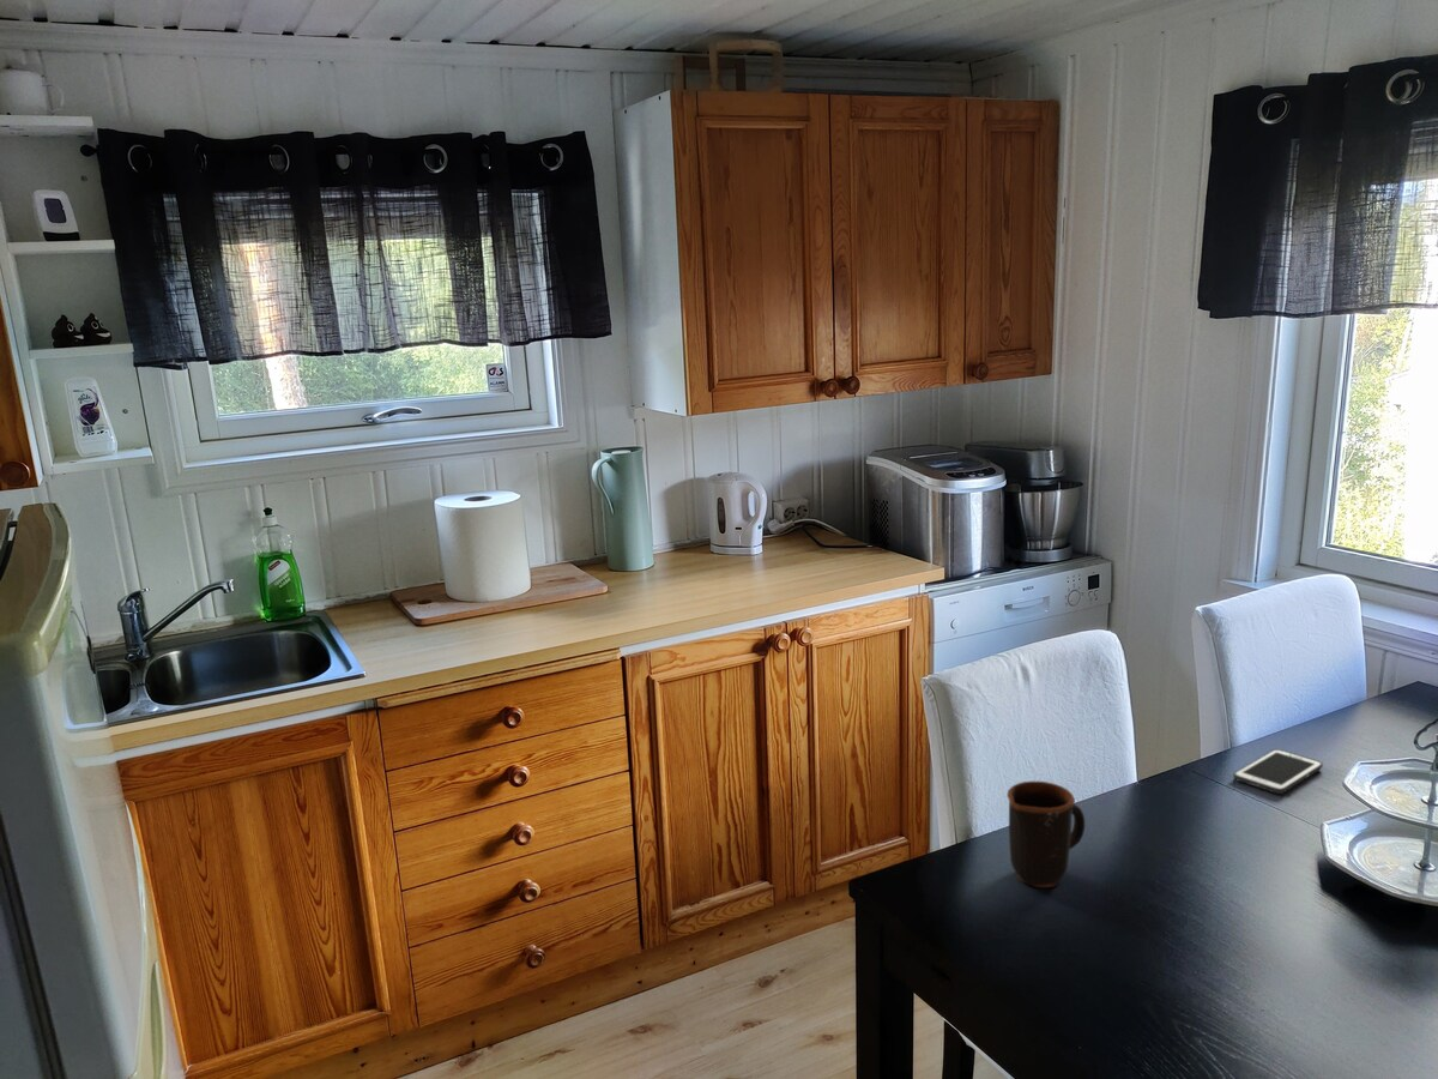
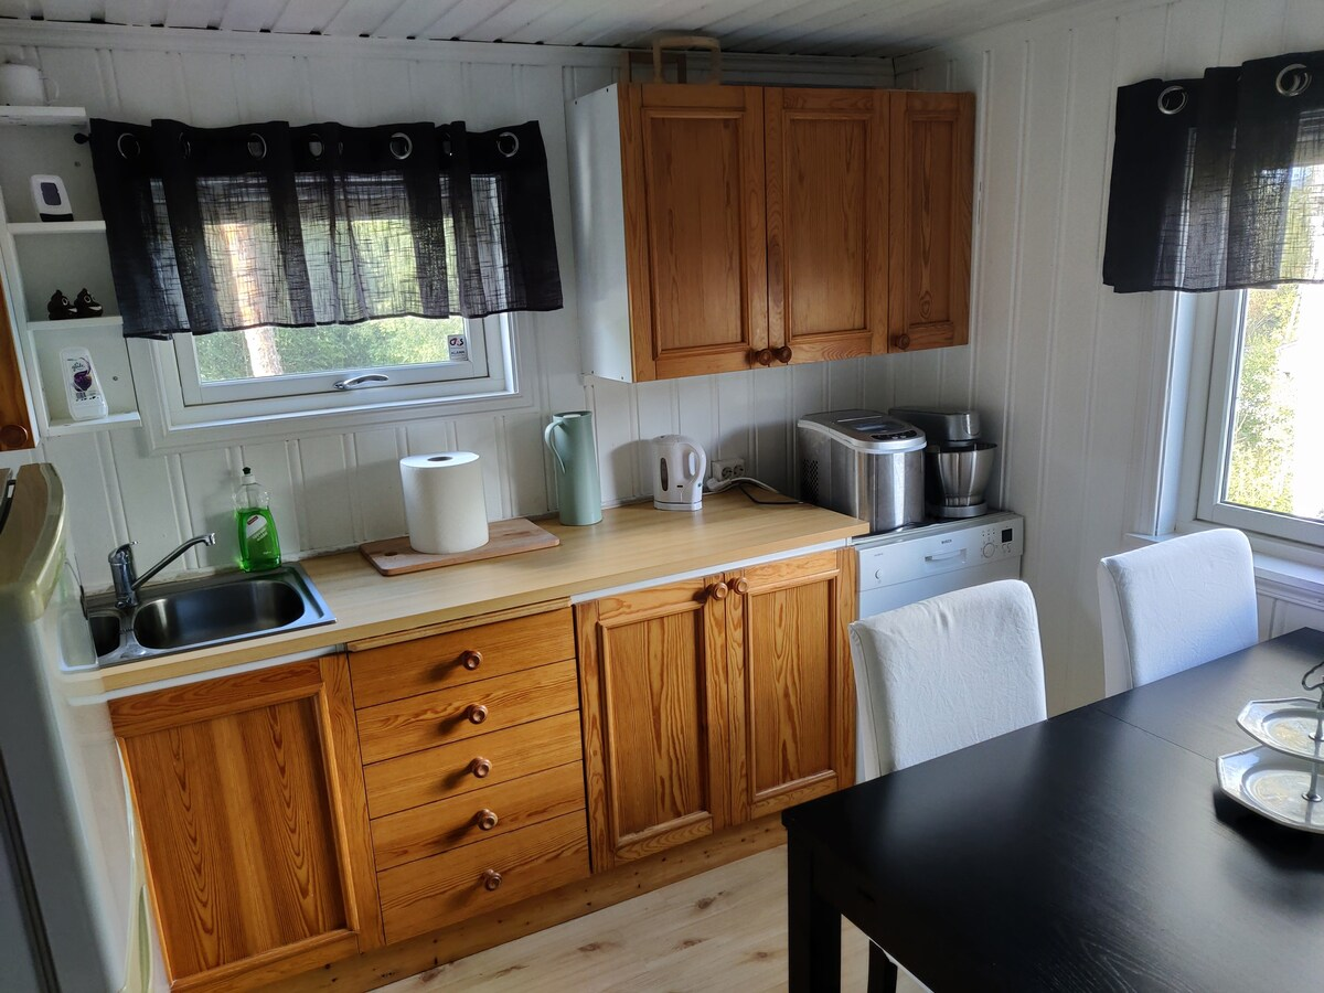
- cell phone [1232,748,1324,795]
- mug [1005,780,1086,888]
